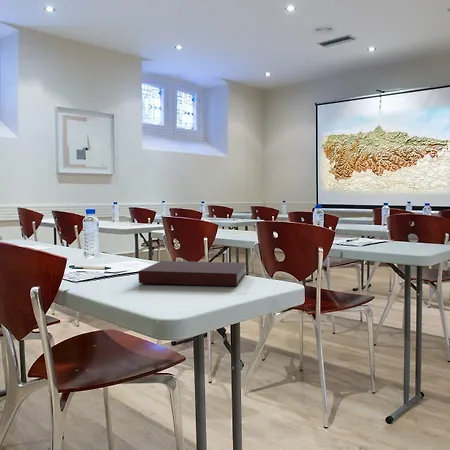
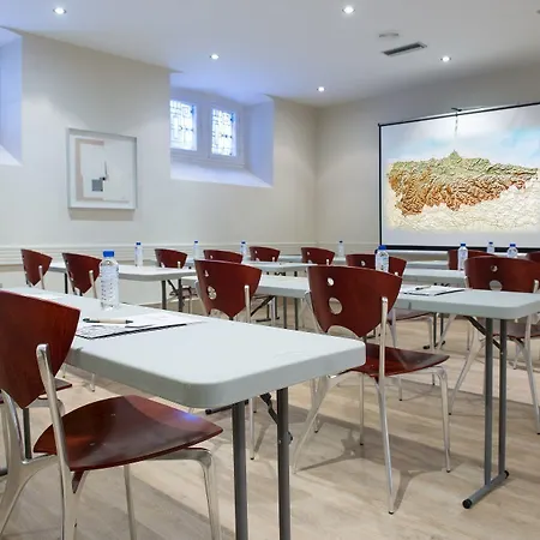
- notebook [138,260,247,287]
